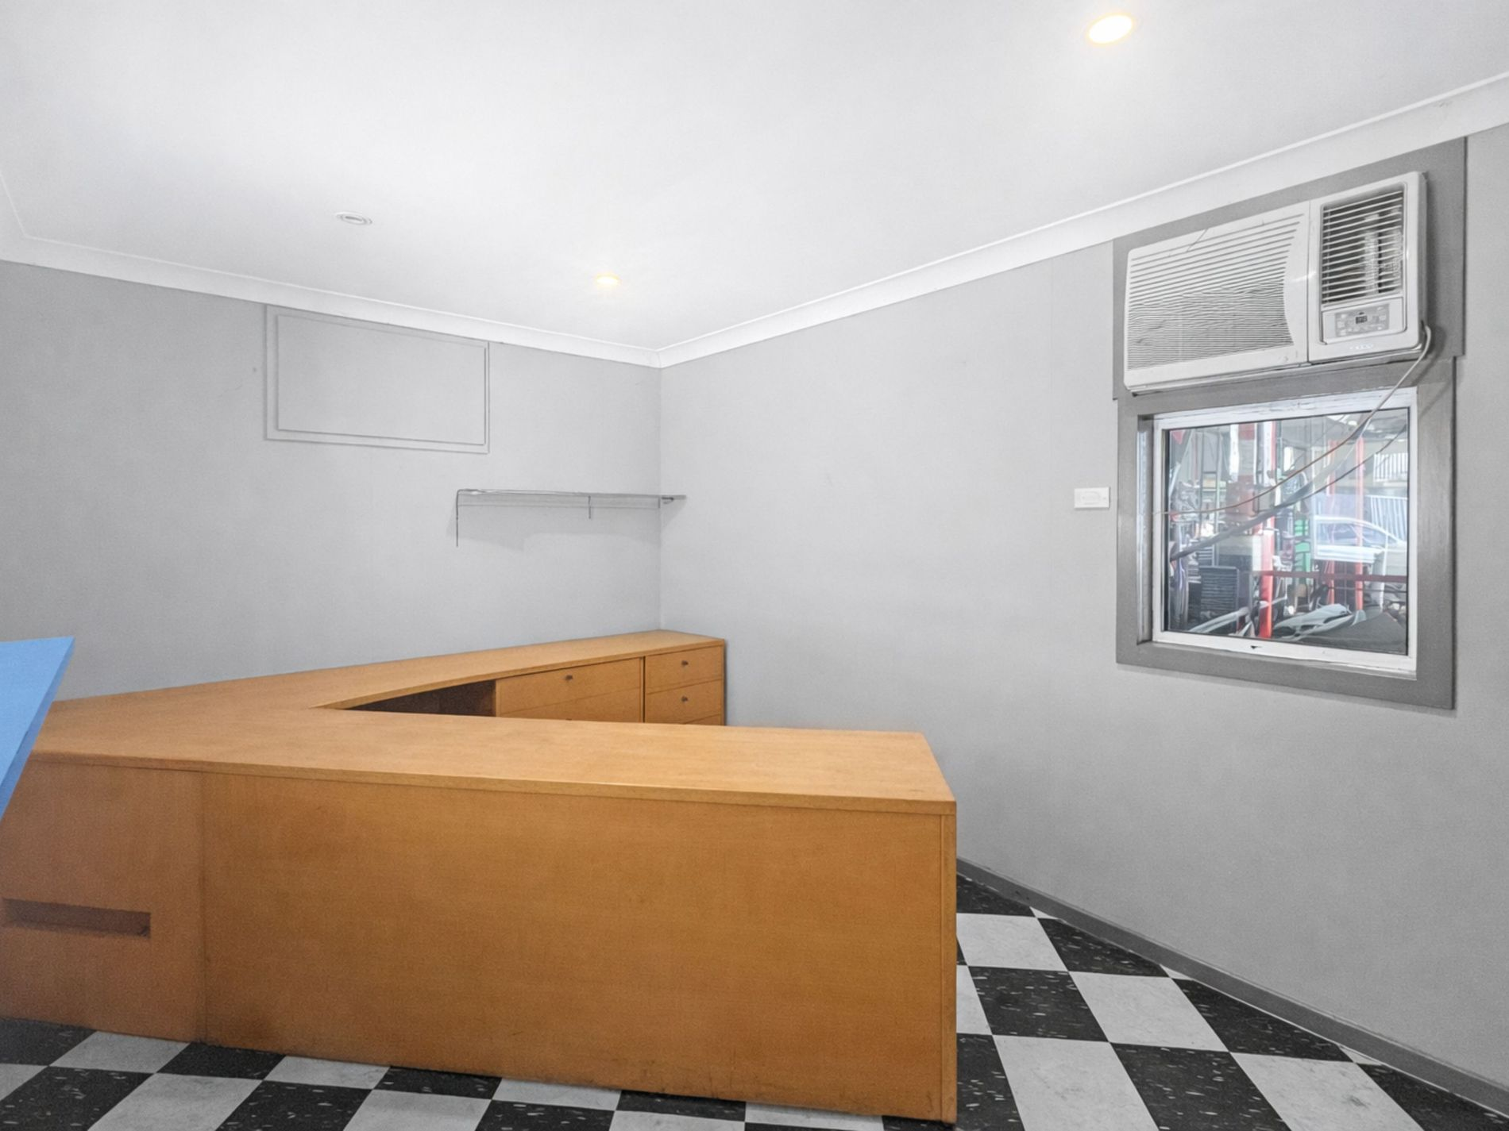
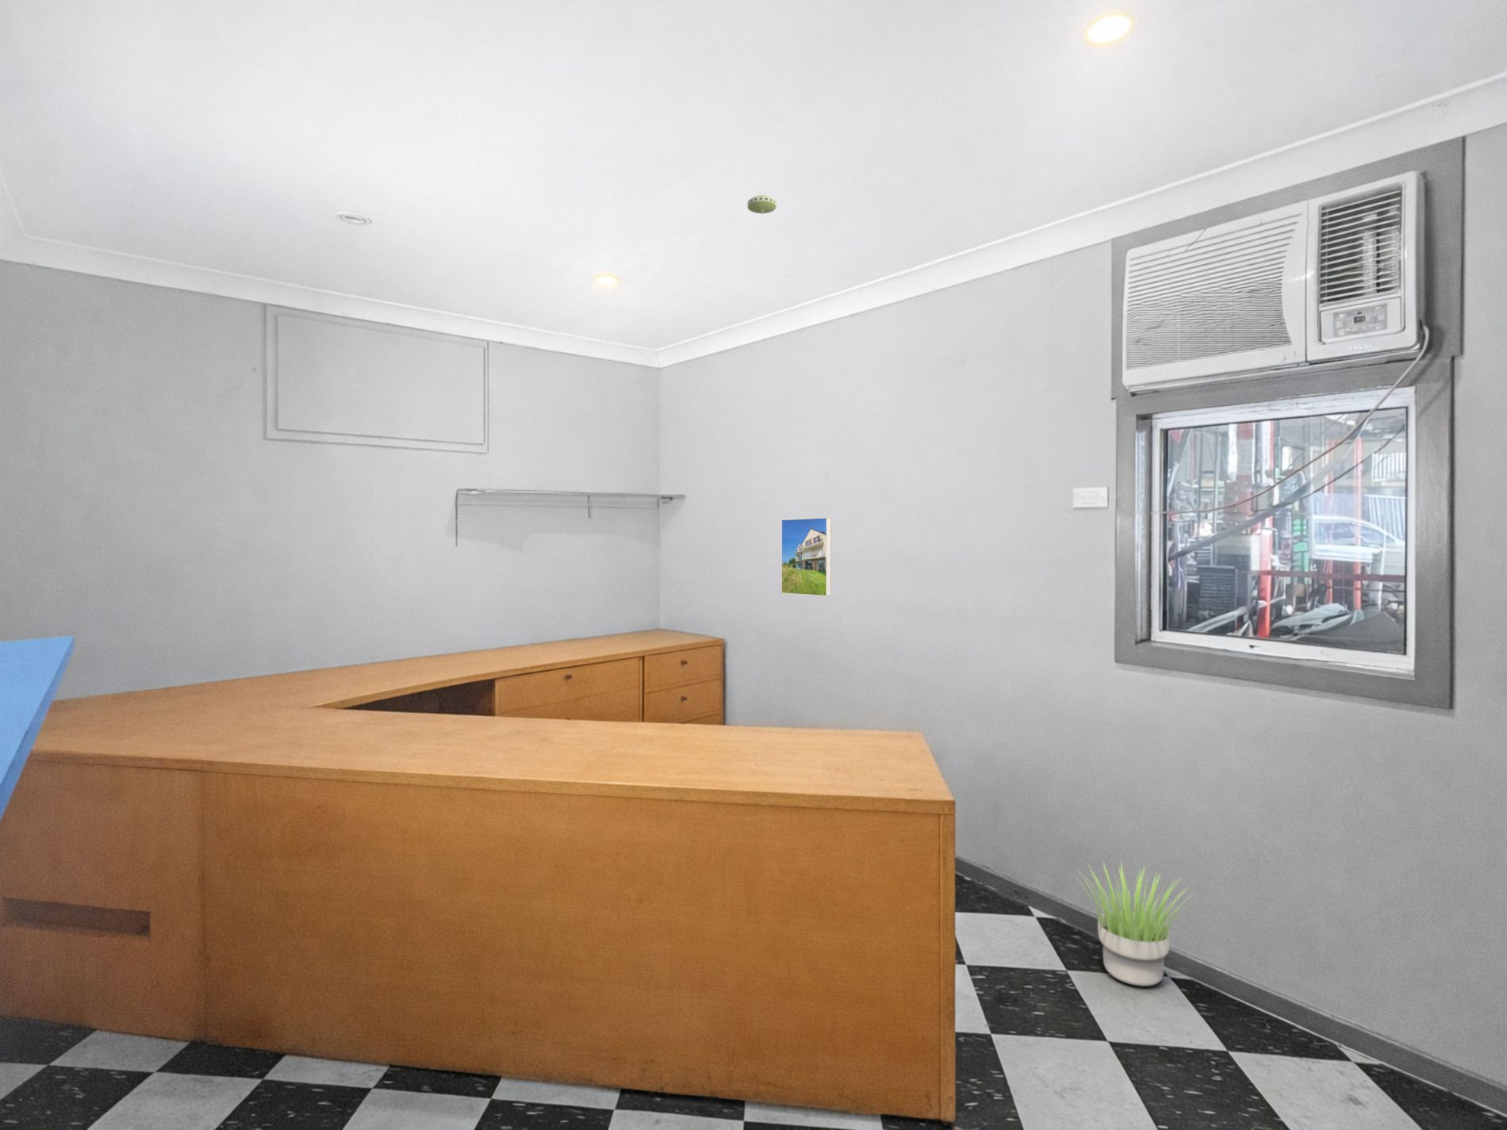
+ smoke detector [746,195,777,214]
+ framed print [781,516,832,597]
+ potted plant [1075,859,1195,988]
